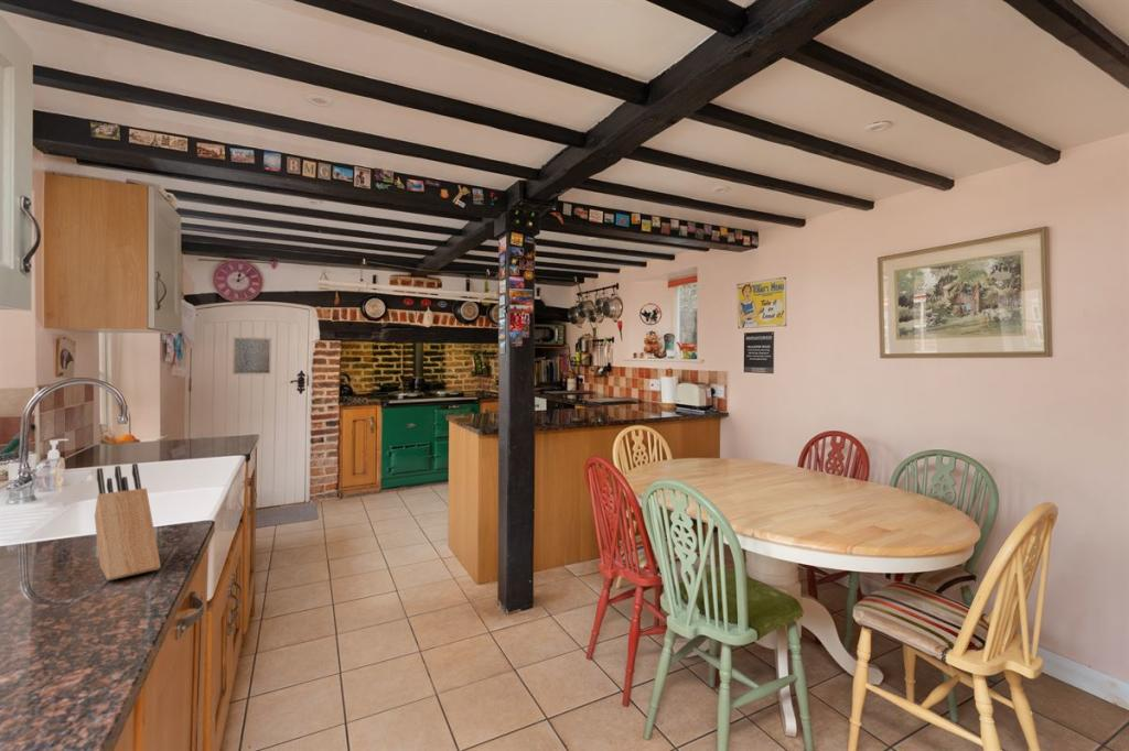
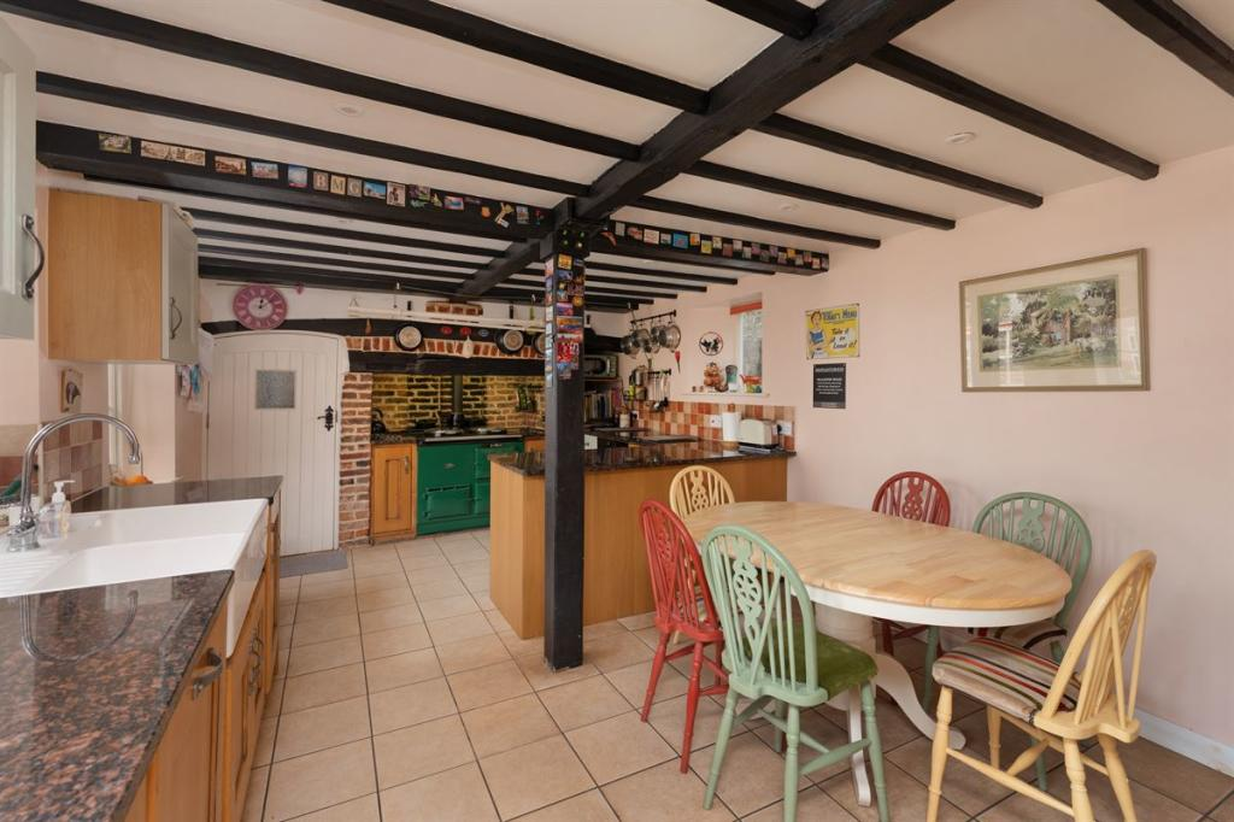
- knife block [94,462,162,581]
